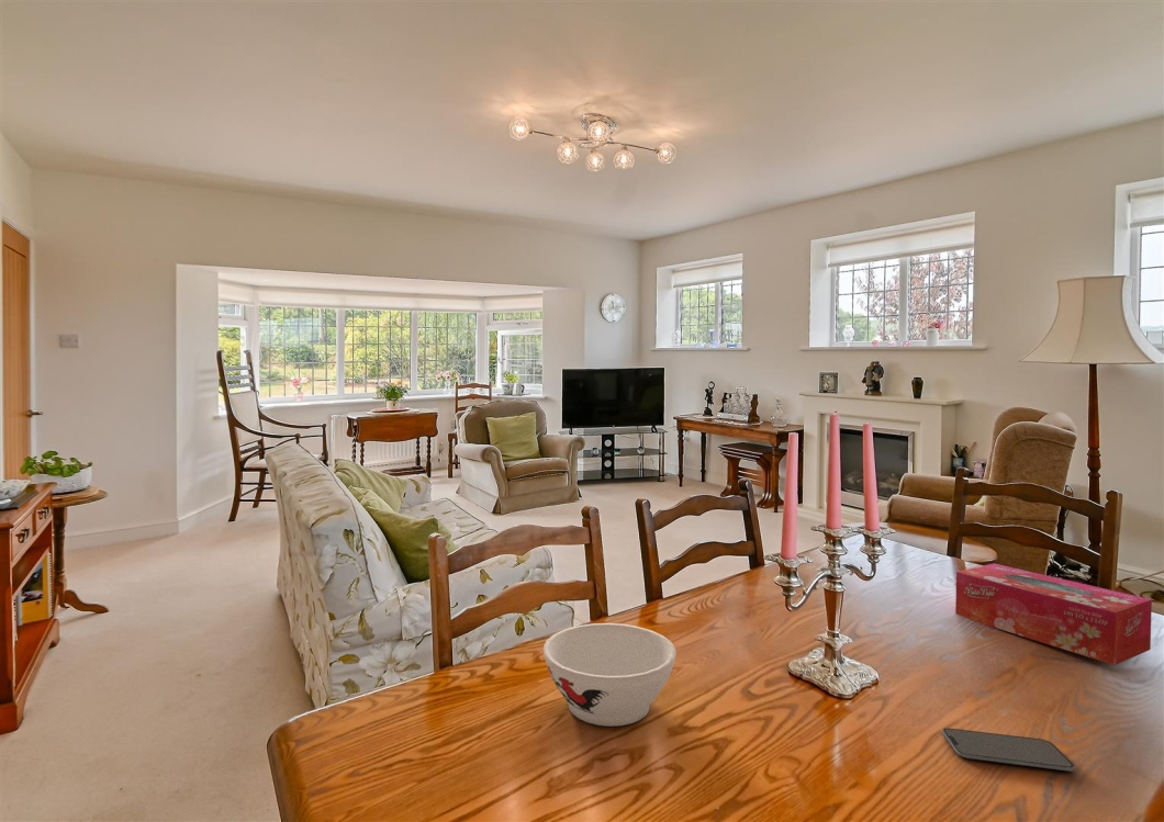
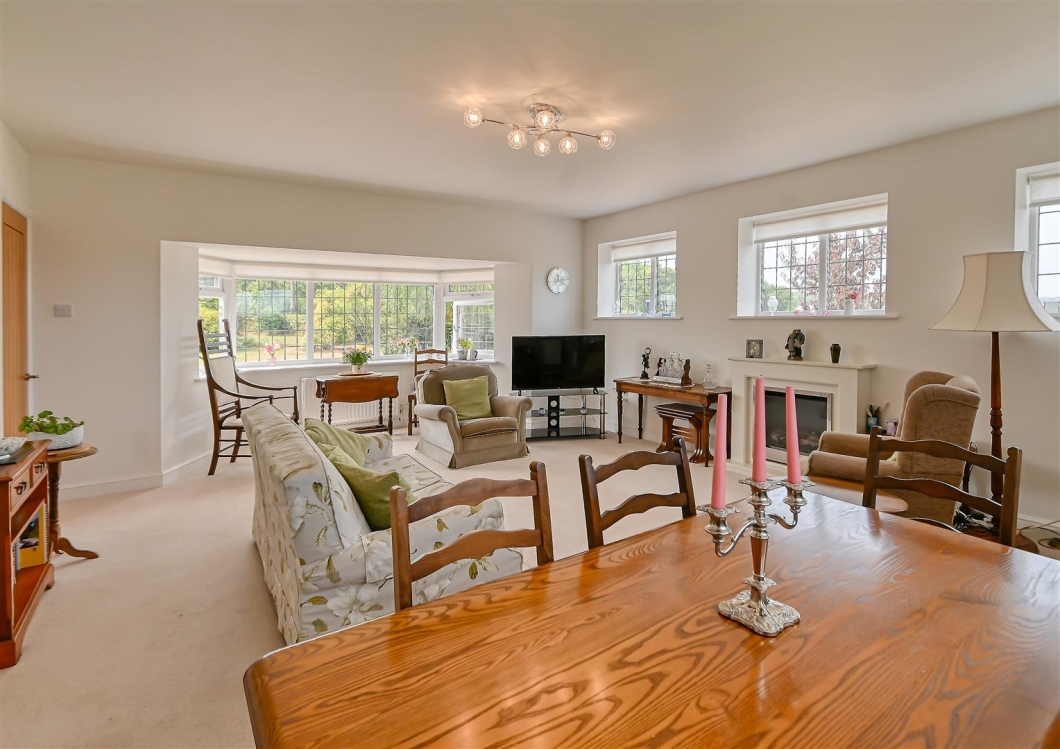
- bowl [542,622,676,728]
- tissue box [954,563,1153,666]
- smartphone [942,727,1075,772]
